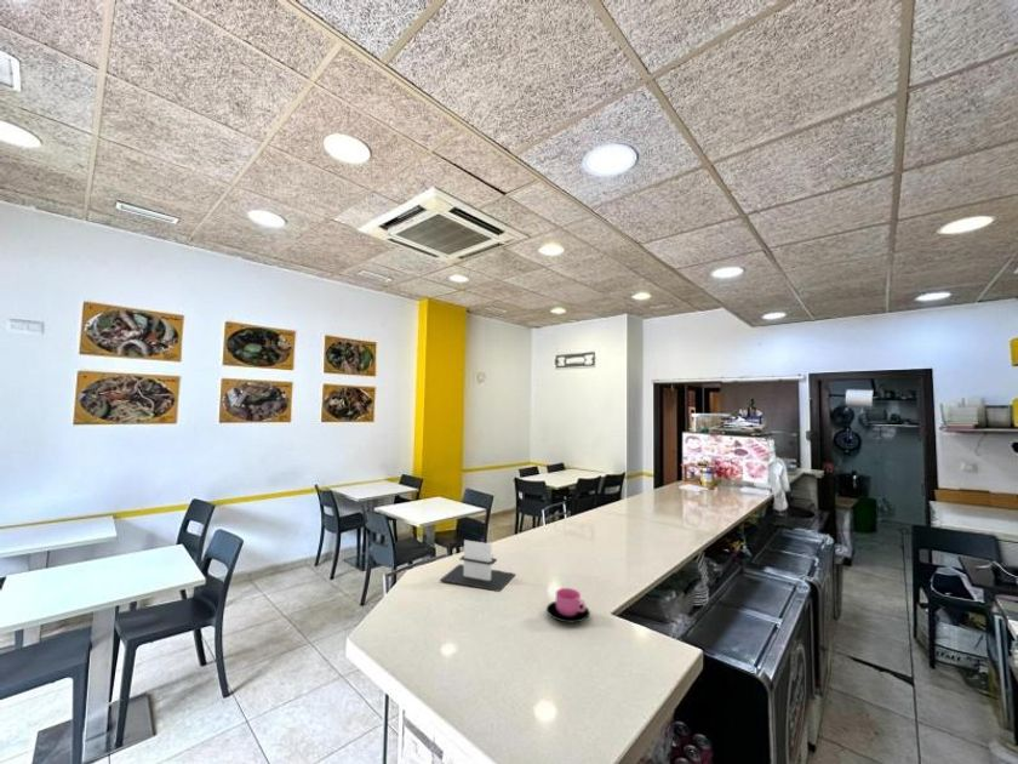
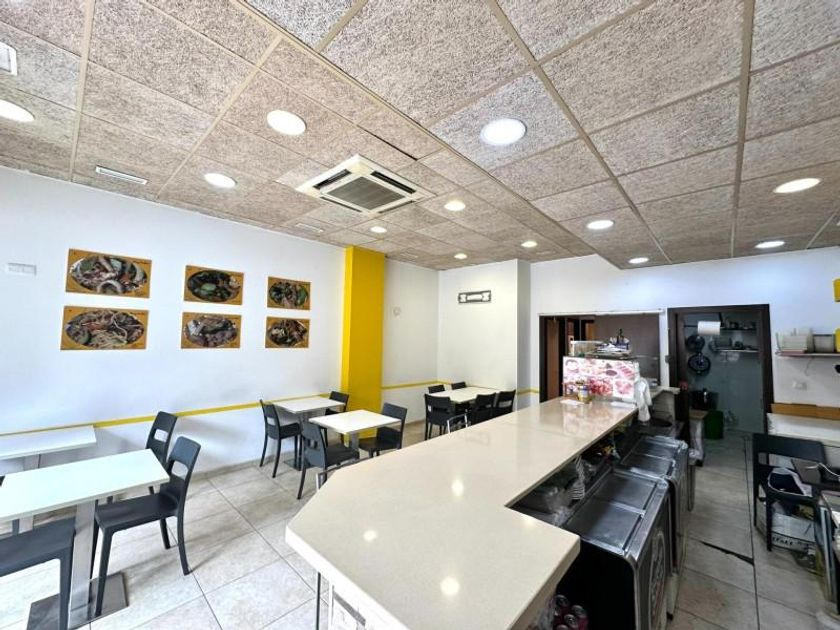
- cup [545,587,590,623]
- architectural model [439,538,516,593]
